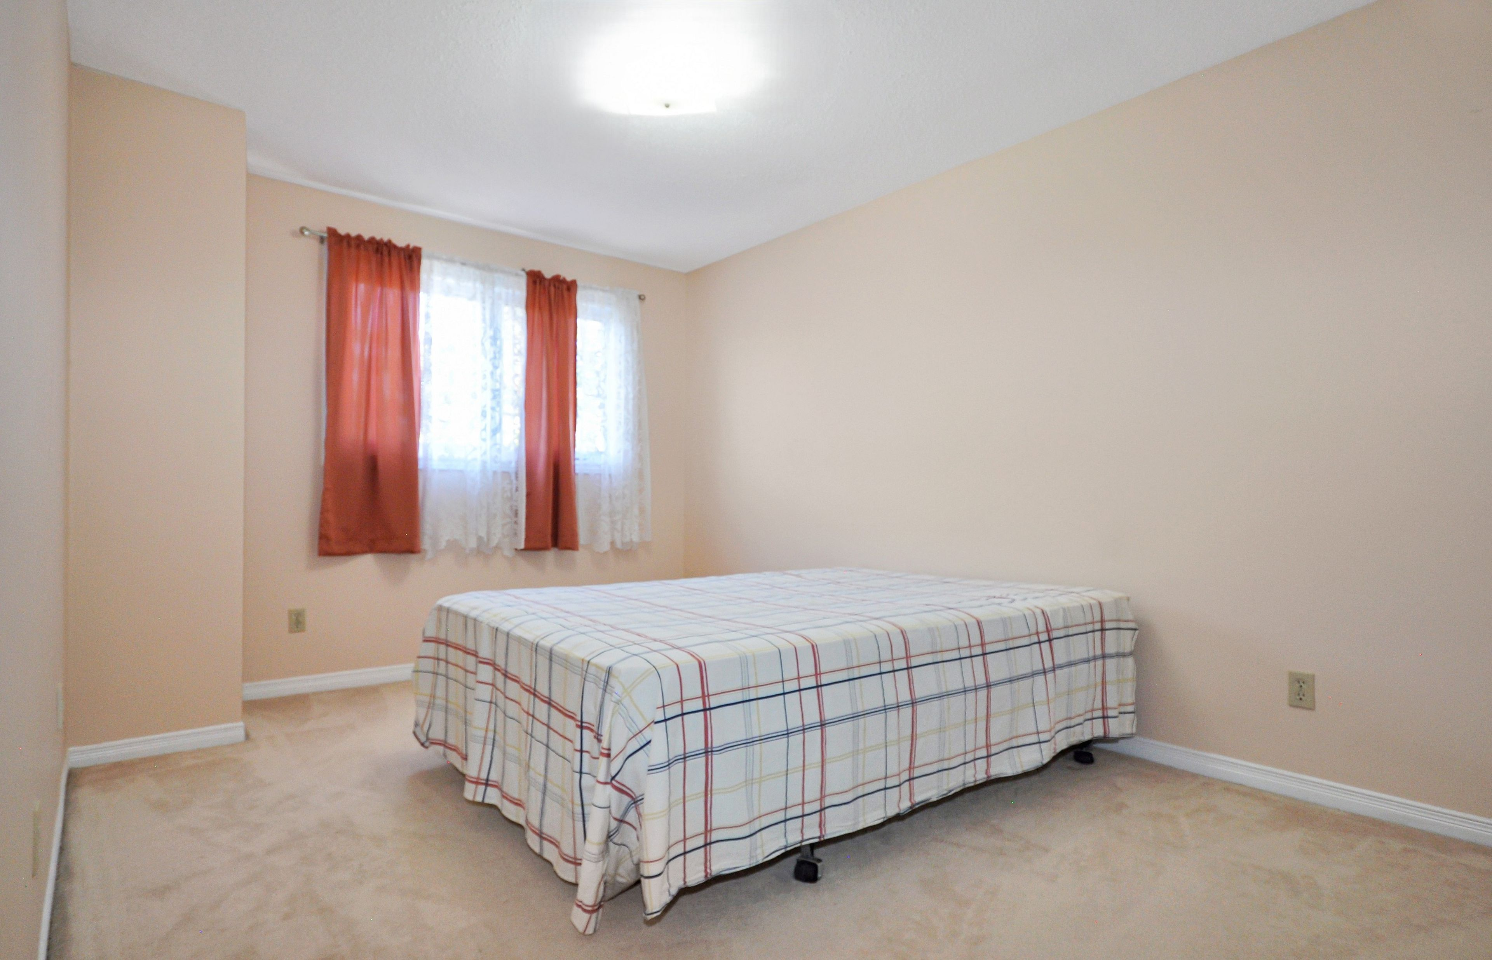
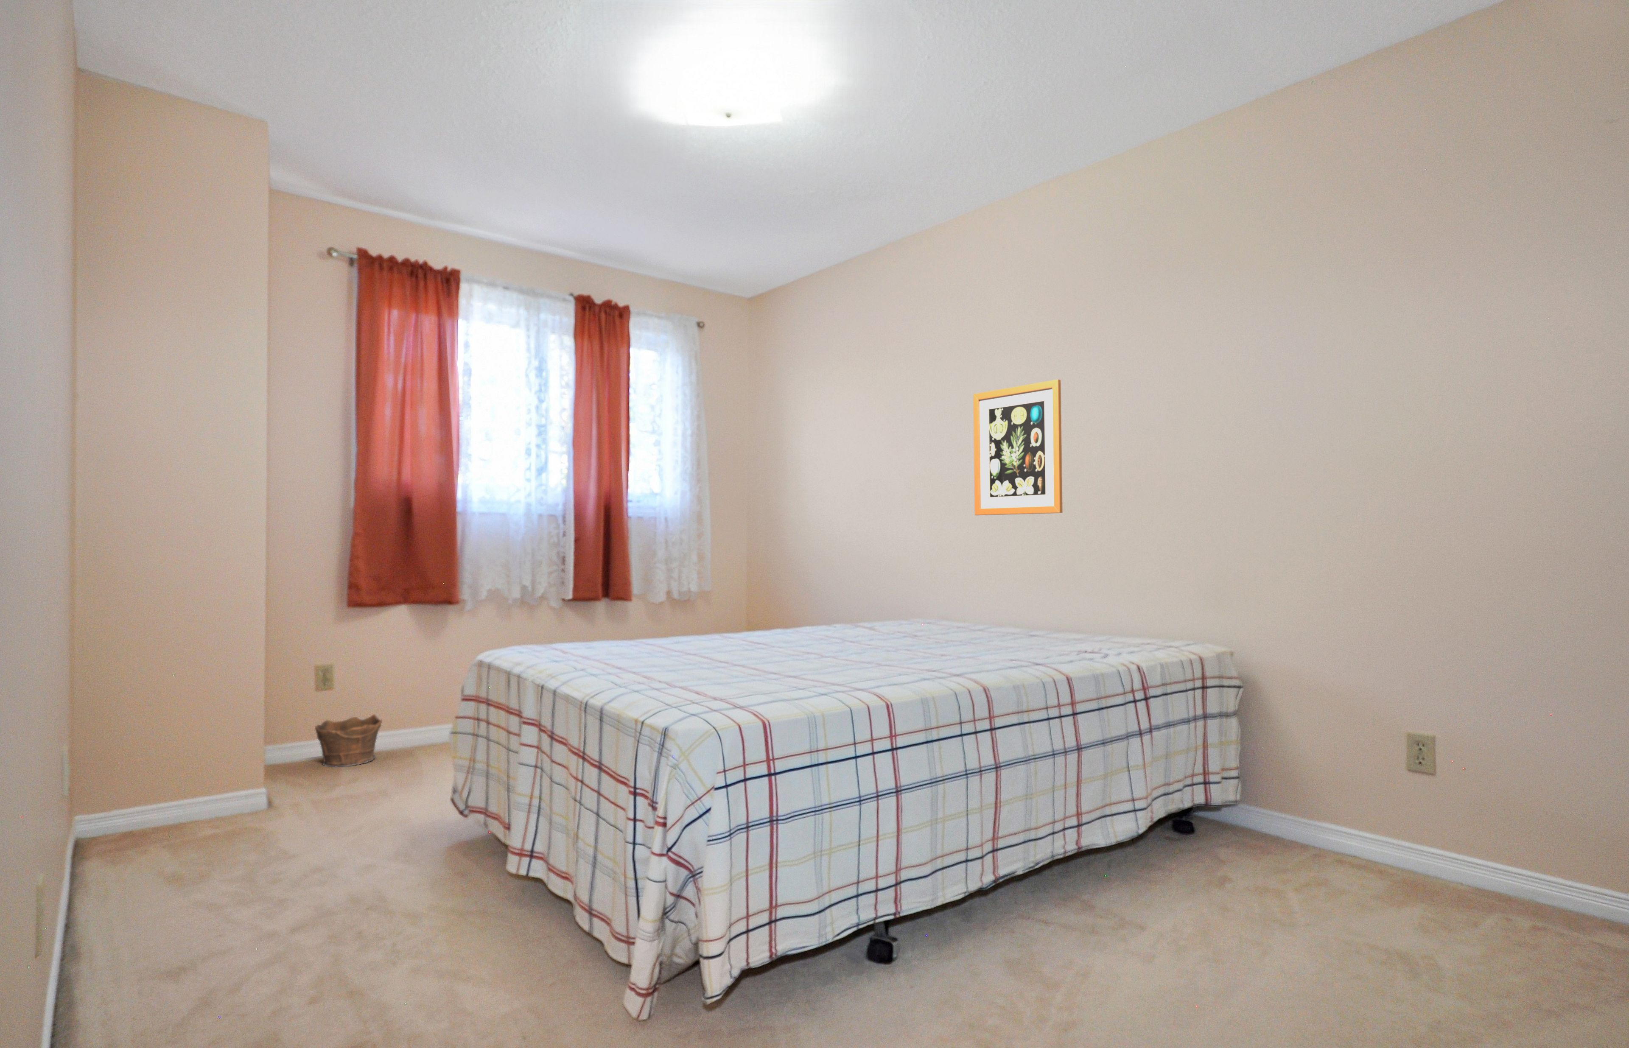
+ wall art [972,379,1063,516]
+ clay pot [315,713,382,768]
